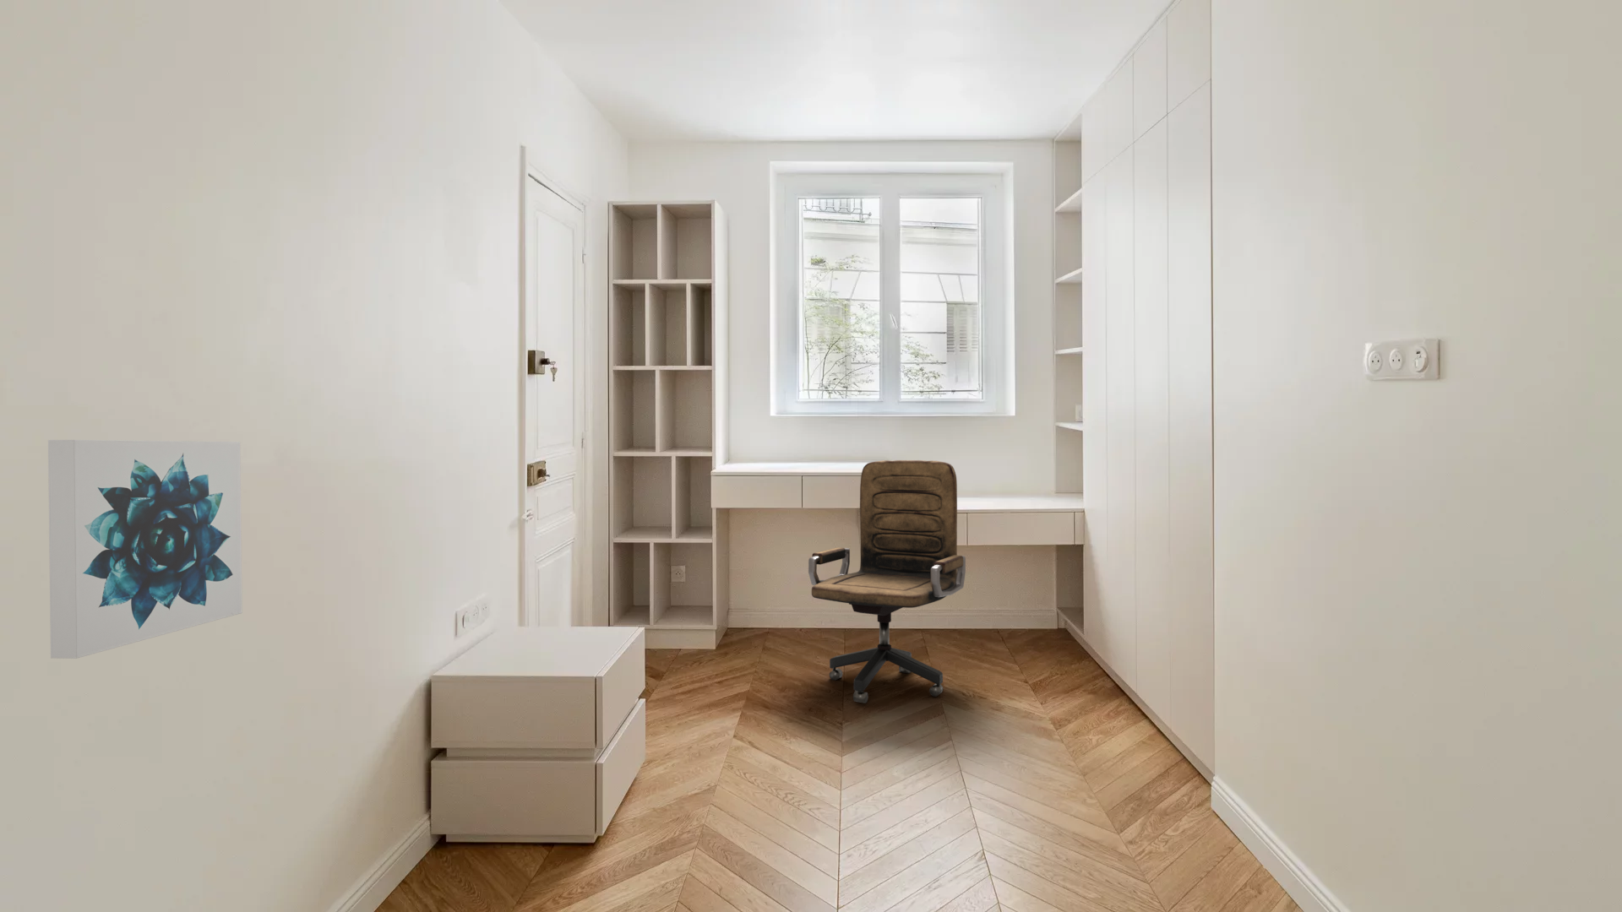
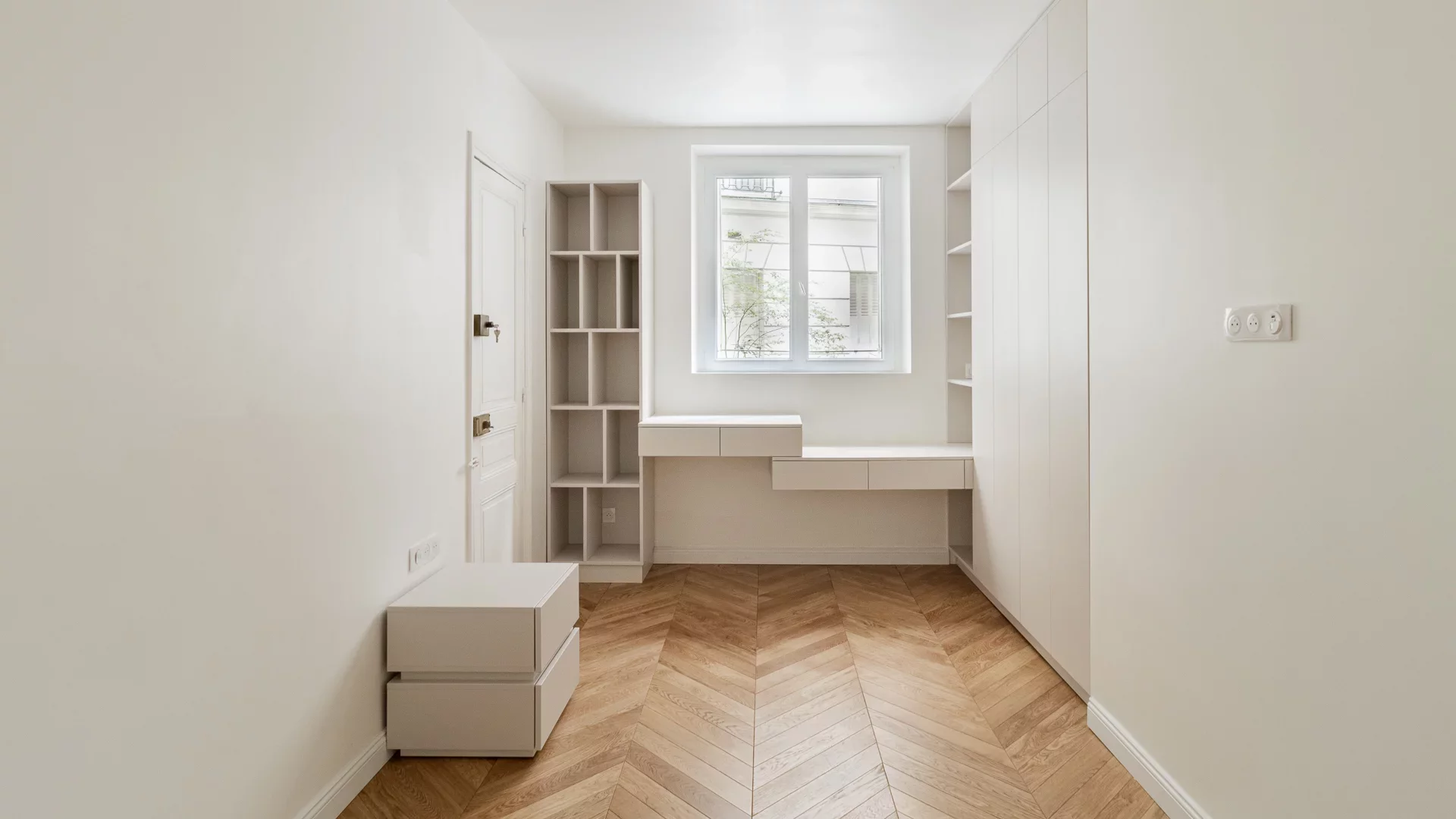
- office chair [808,460,967,704]
- wall art [47,439,243,659]
